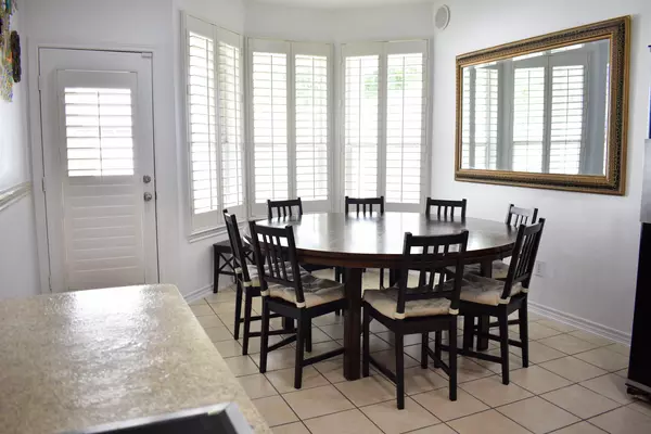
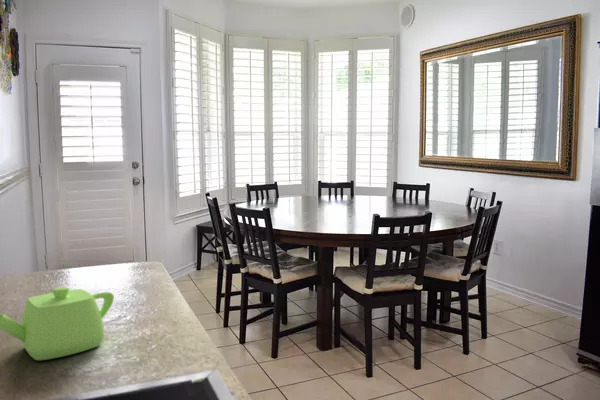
+ teapot [0,286,115,361]
